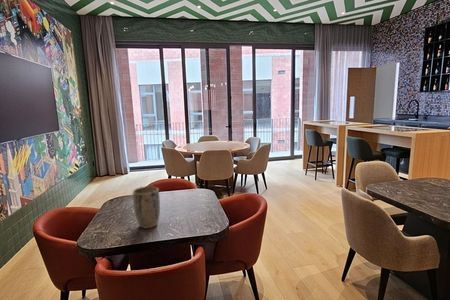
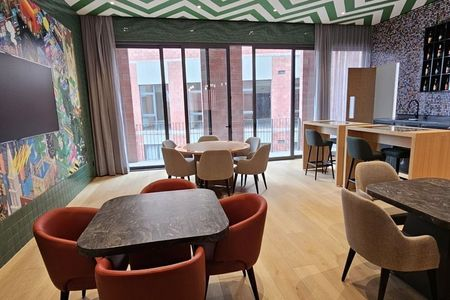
- plant pot [132,185,161,230]
